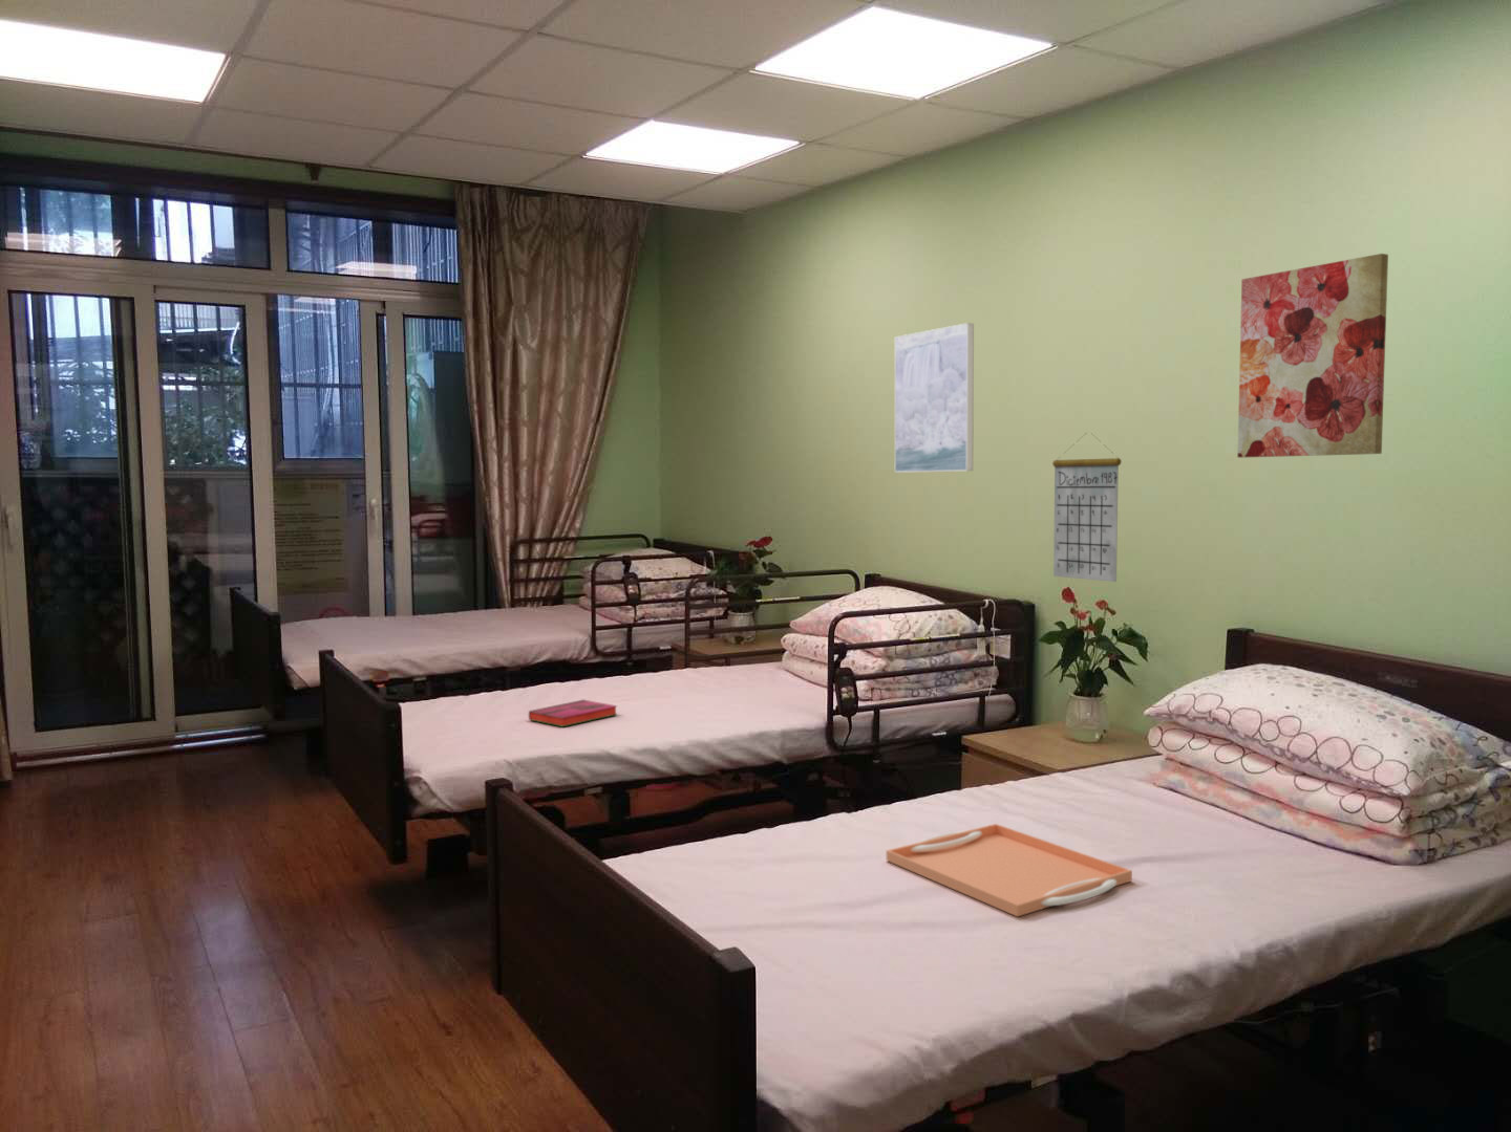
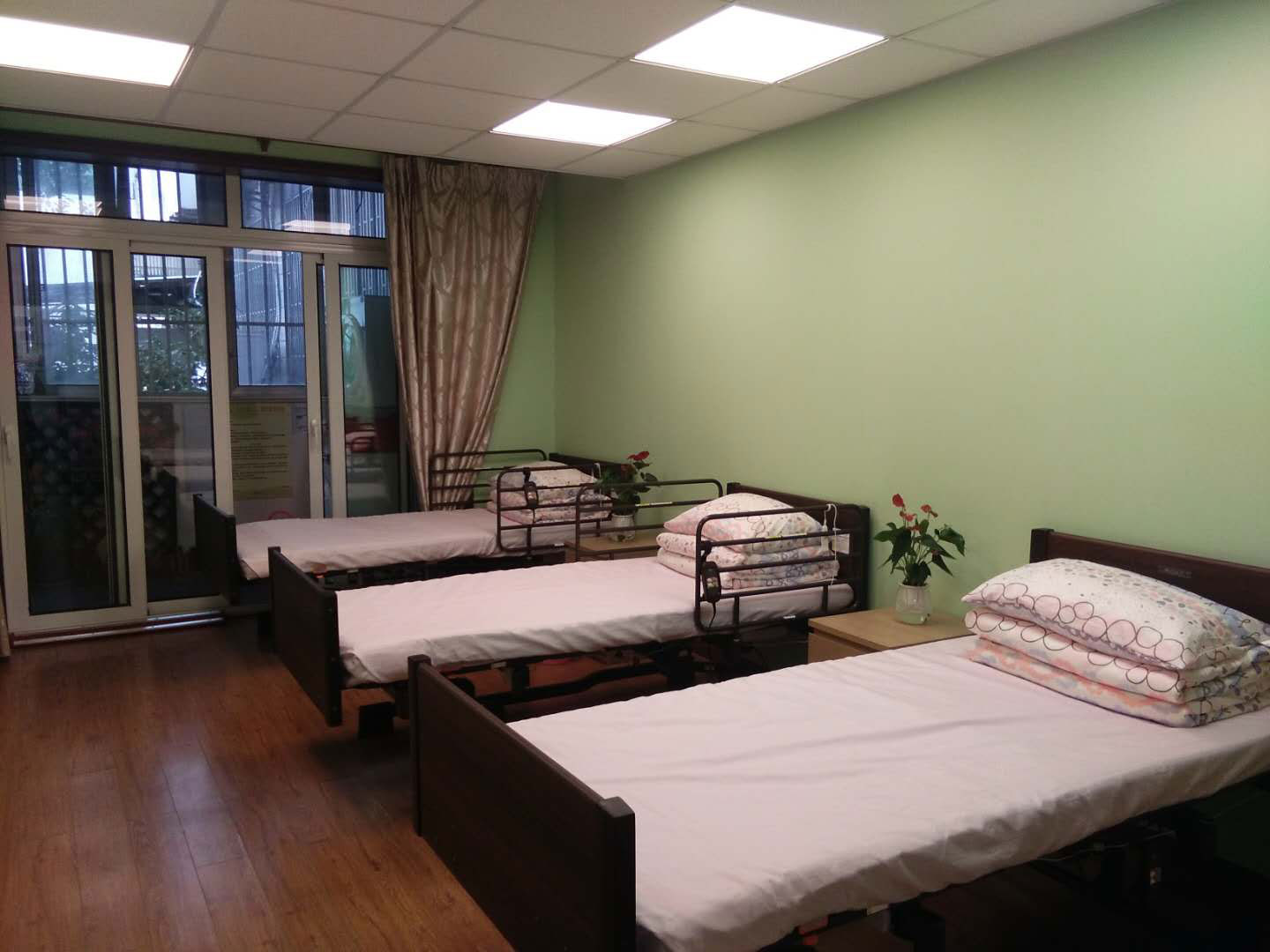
- calendar [1052,433,1122,583]
- hardback book [528,698,617,728]
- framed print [894,322,974,473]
- wall art [1236,252,1390,458]
- serving tray [885,823,1134,918]
